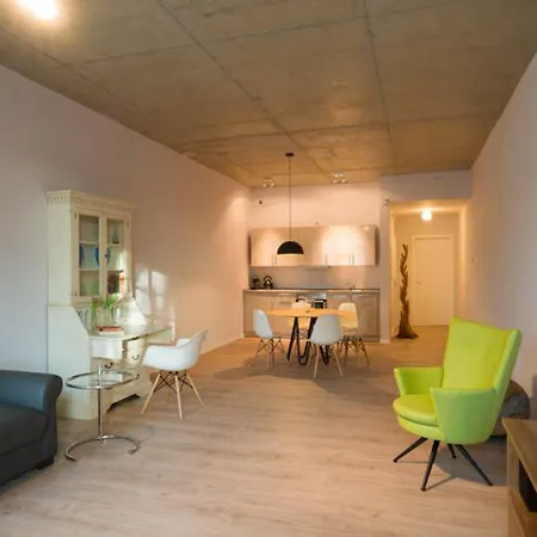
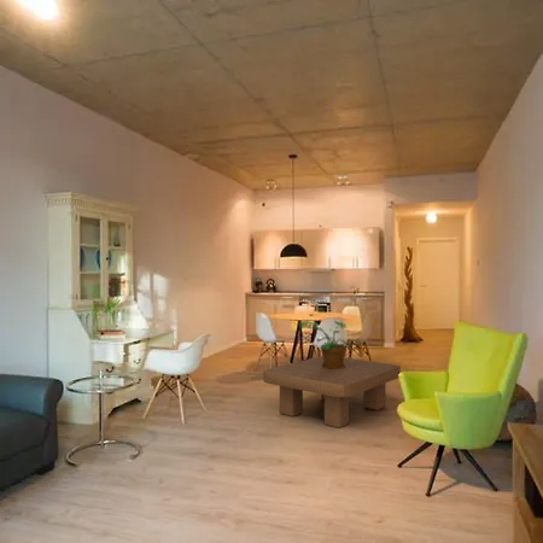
+ potted plant [298,320,352,369]
+ coffee table [263,355,402,430]
